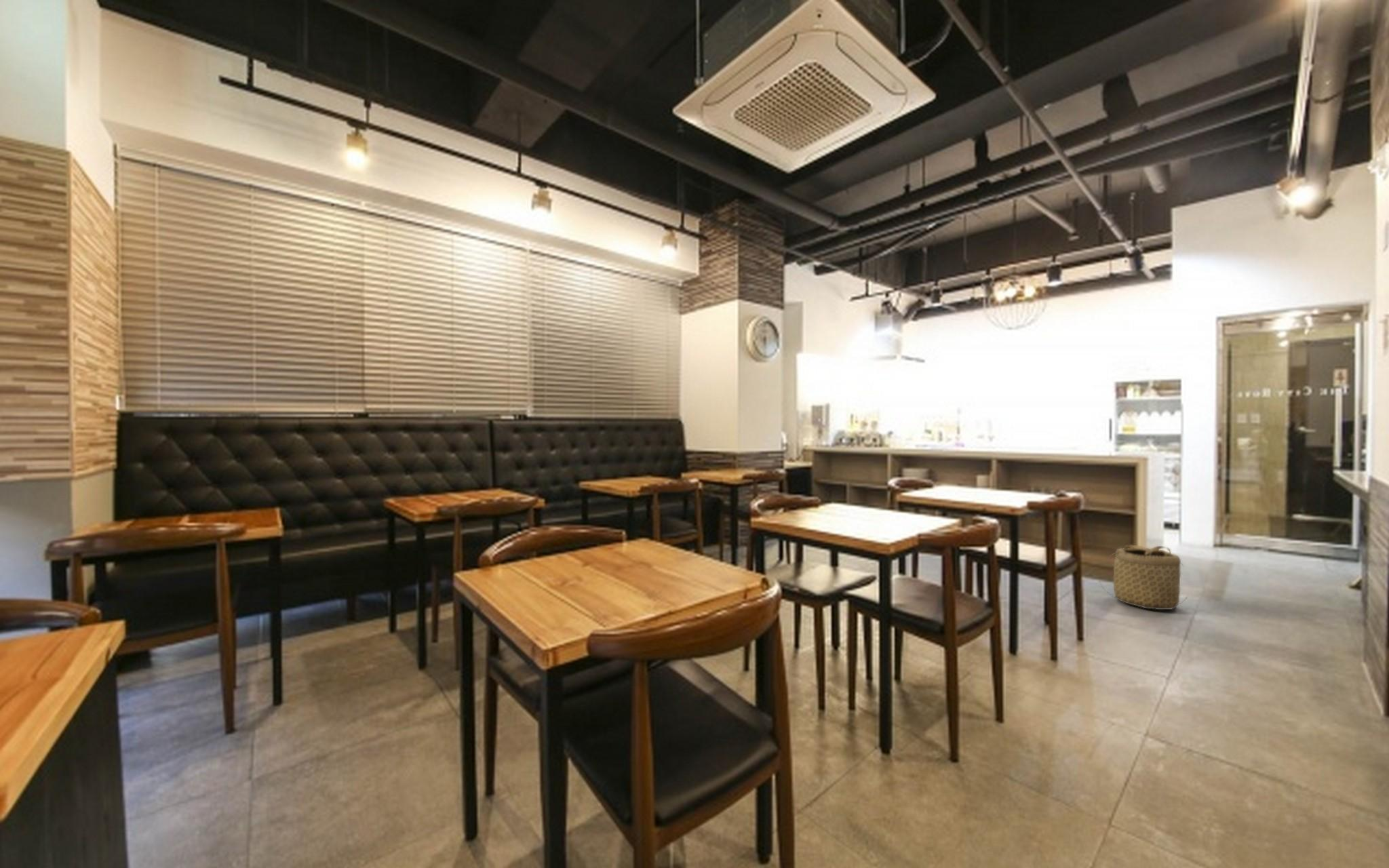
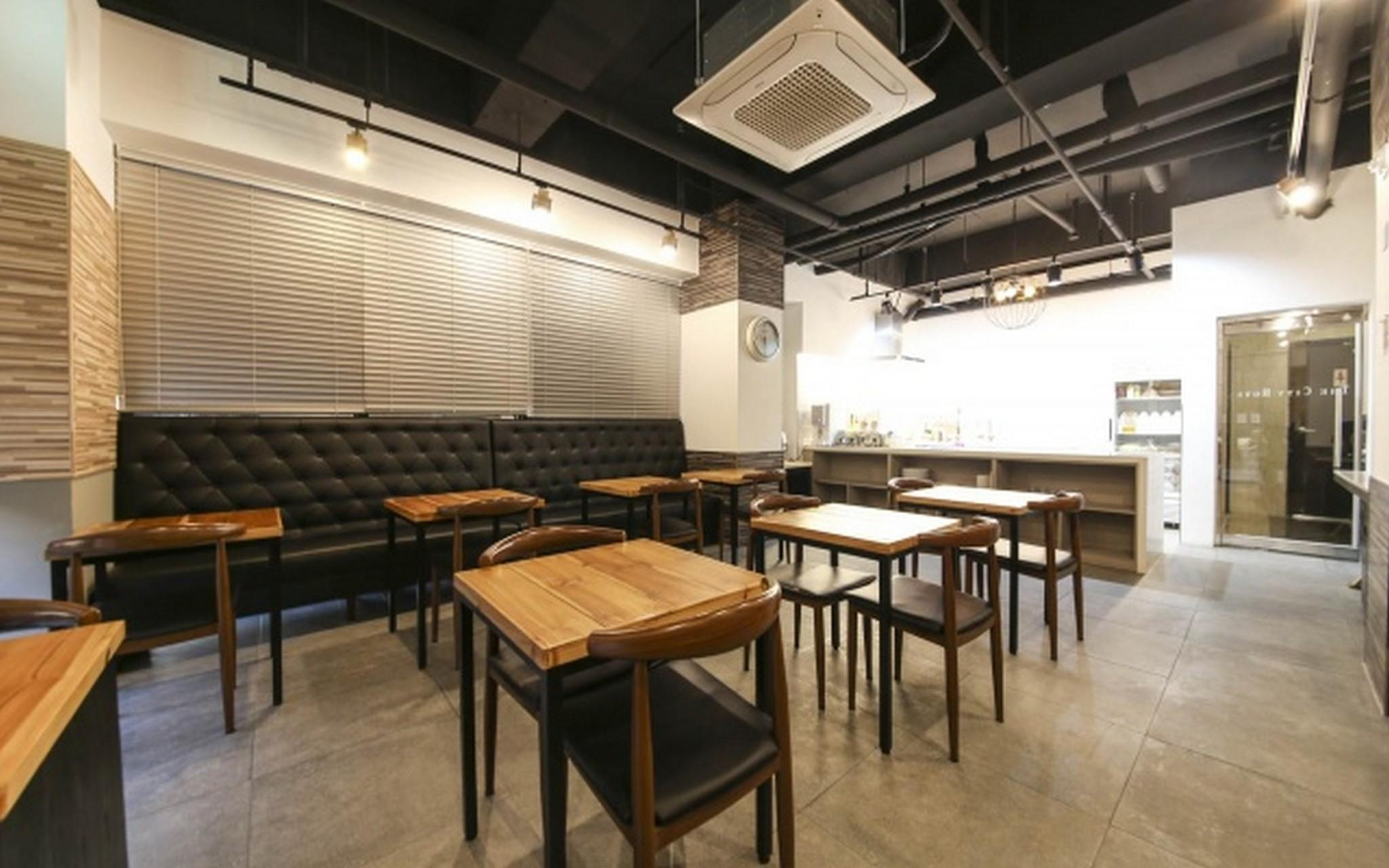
- basket [1098,545,1189,610]
